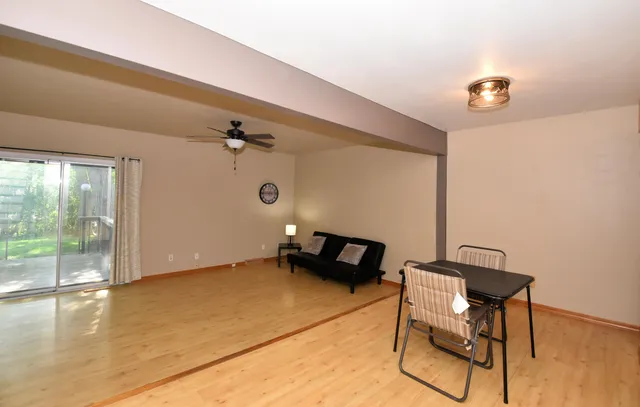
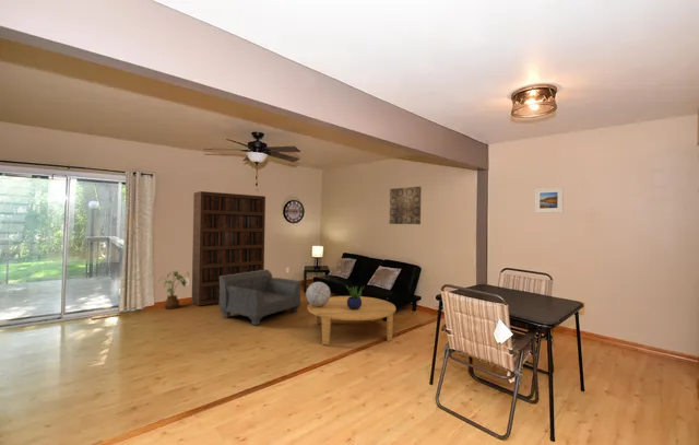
+ coffee table [306,295,396,347]
+ house plant [157,270,191,309]
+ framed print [534,186,565,214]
+ bookcase [191,190,266,307]
+ decorative sphere [305,281,332,306]
+ potted plant [345,284,365,309]
+ armchair [218,268,303,326]
+ wall art [388,186,423,225]
